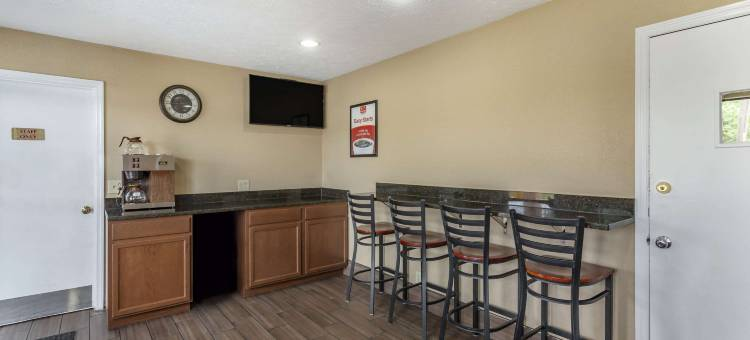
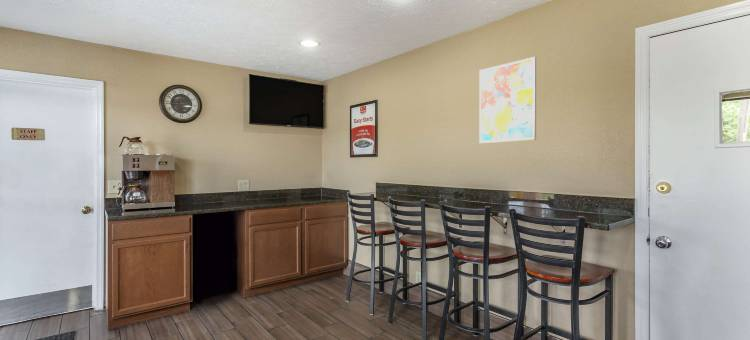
+ wall art [478,56,537,144]
